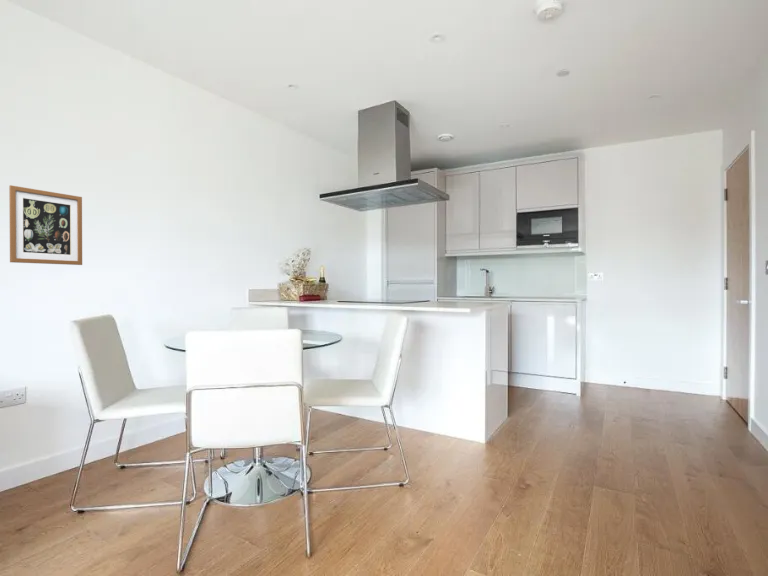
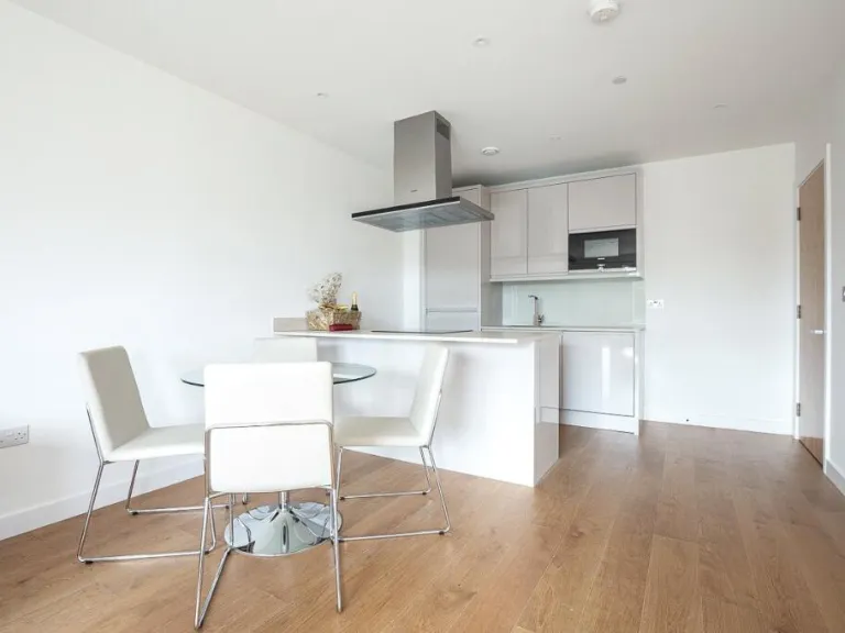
- wall art [8,184,83,266]
